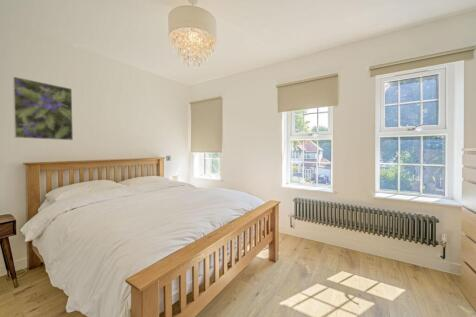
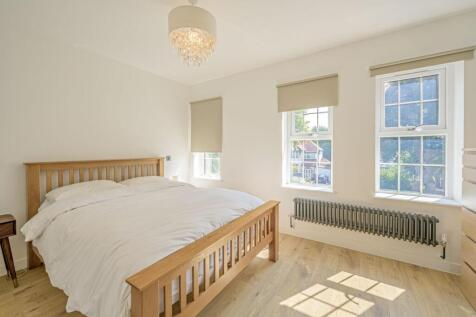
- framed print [12,75,74,141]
